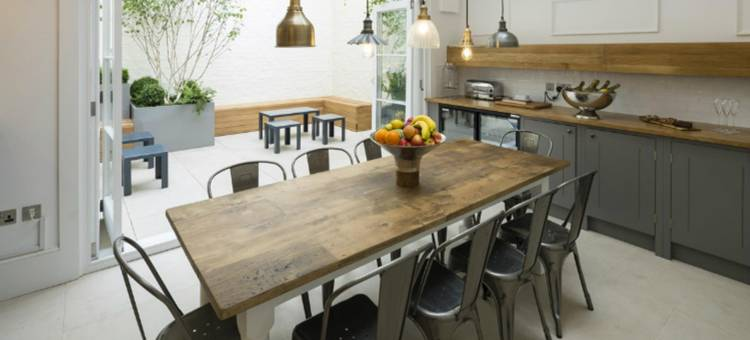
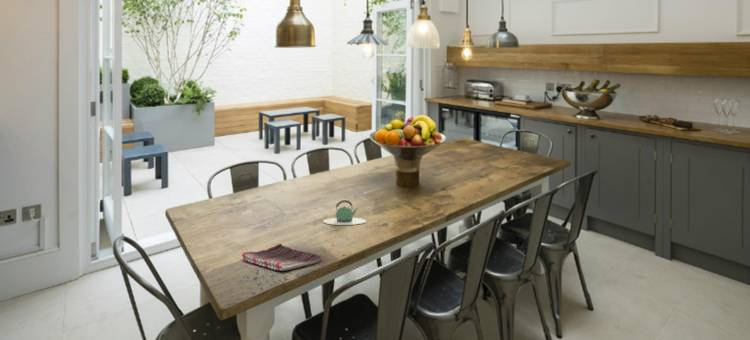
+ dish towel [241,243,323,272]
+ teapot [322,199,367,226]
